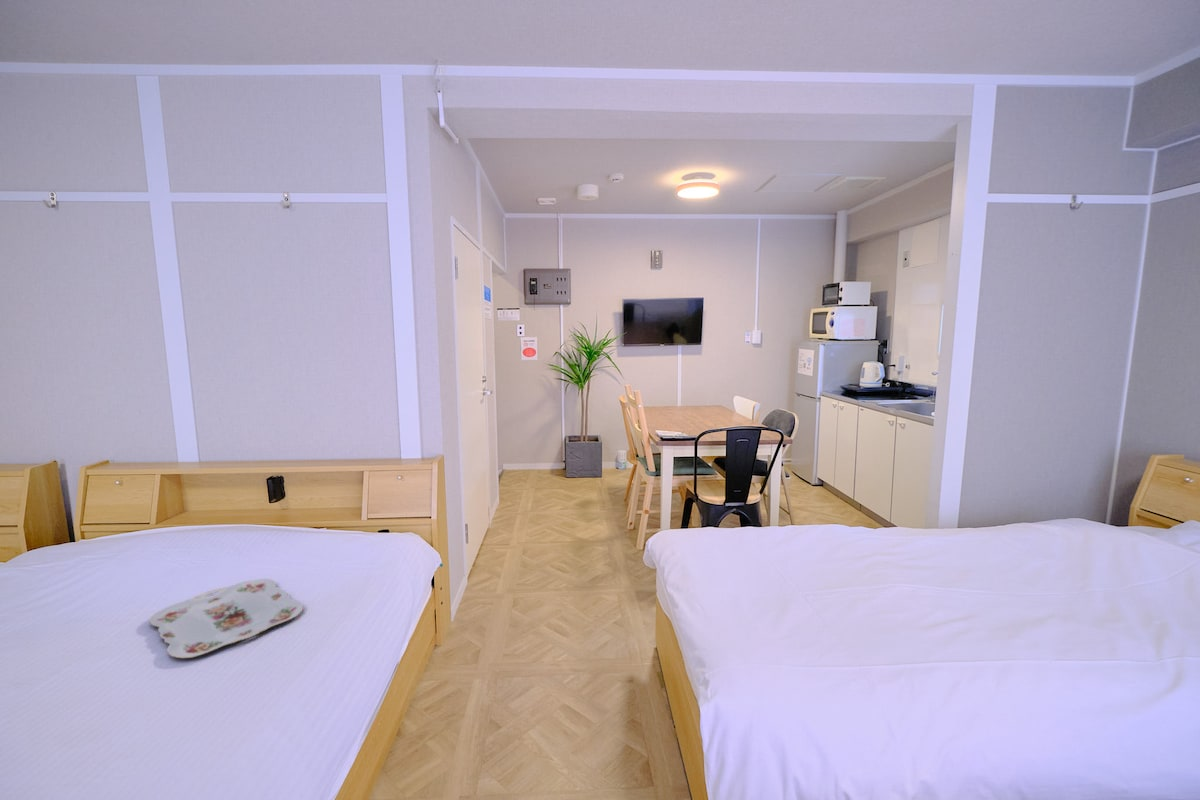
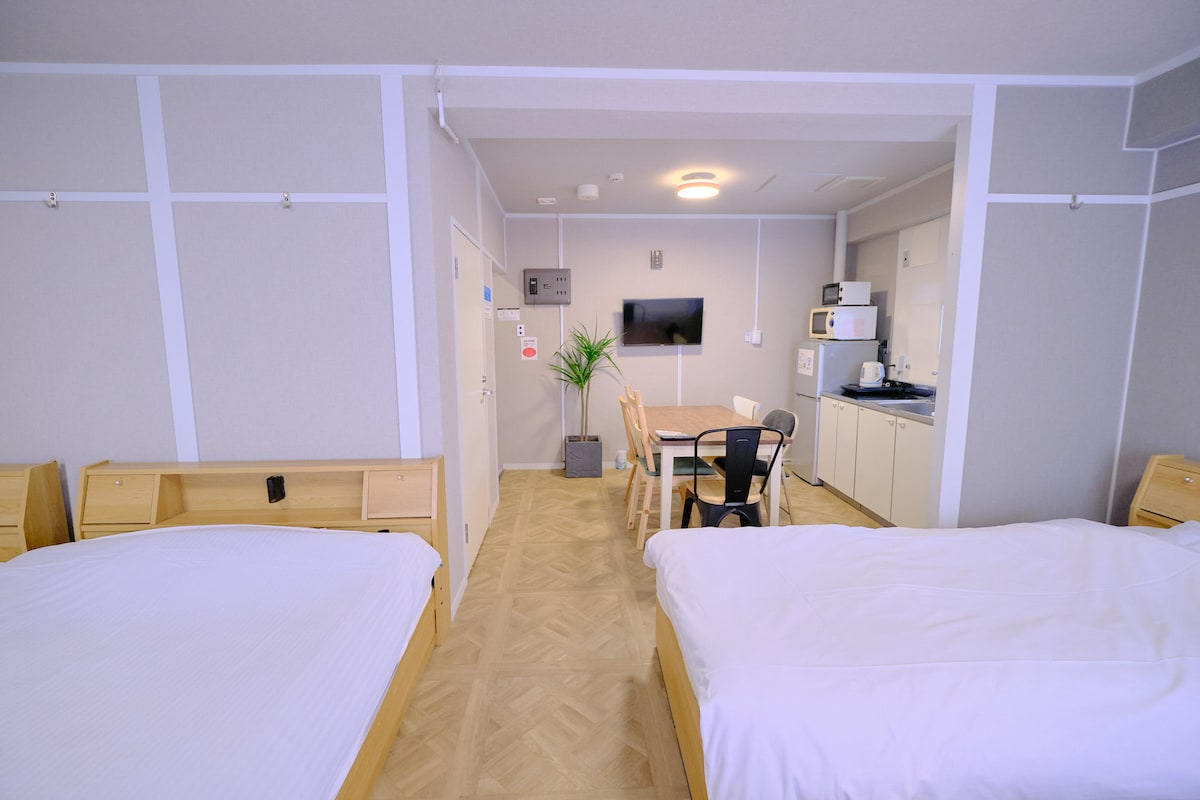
- serving tray [148,578,304,659]
